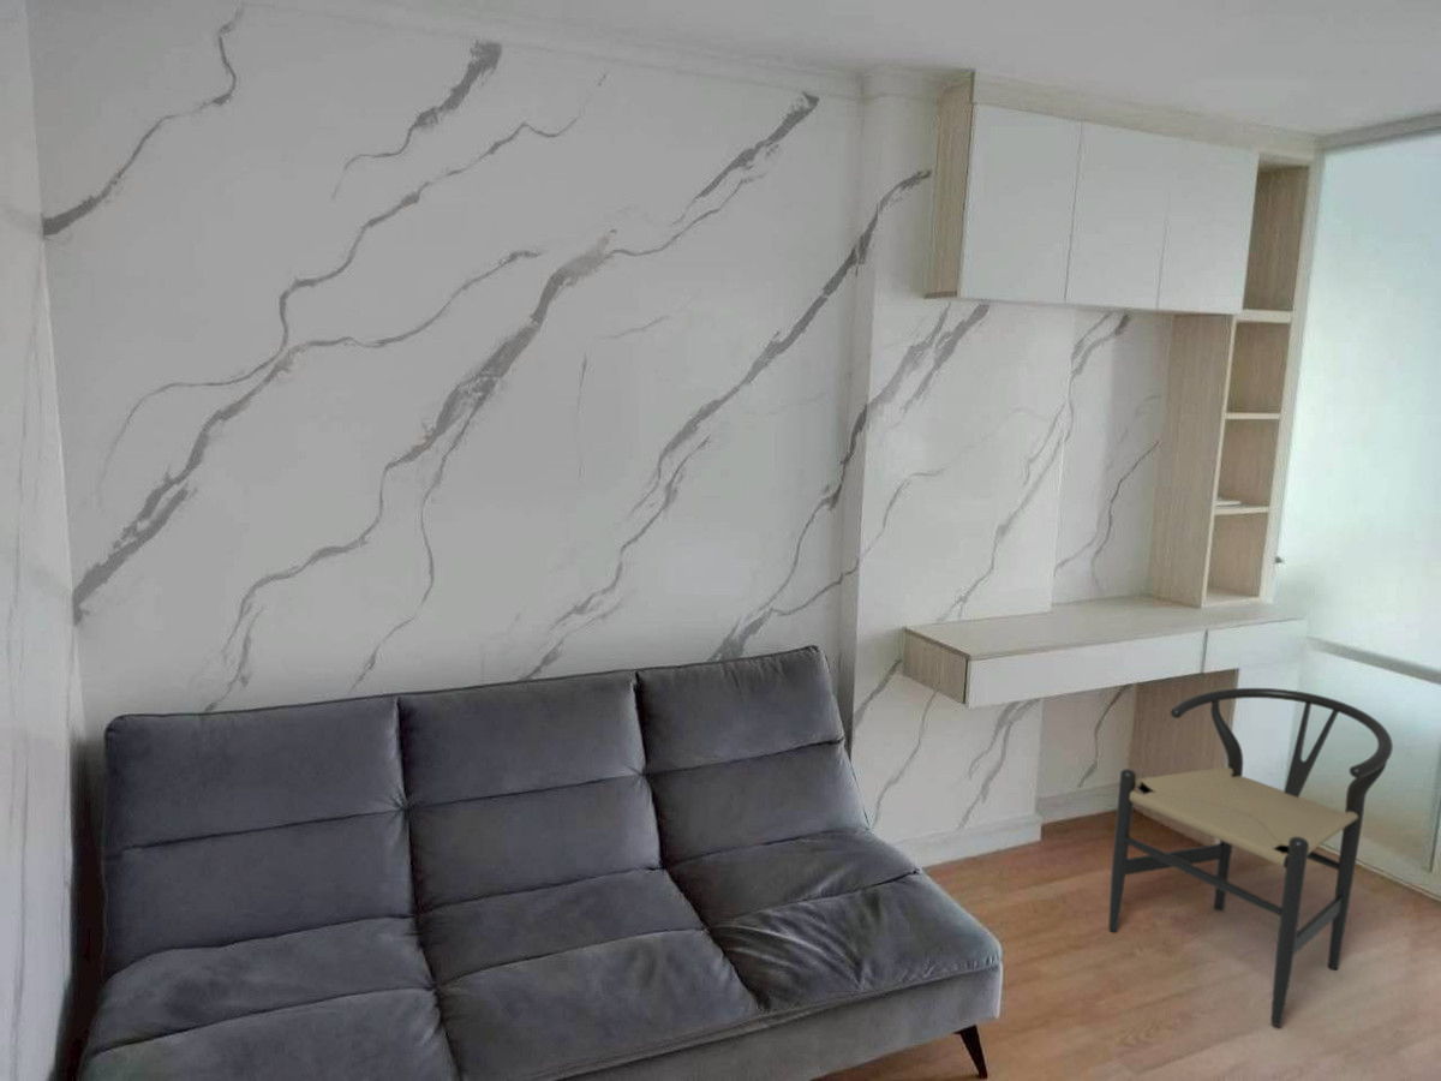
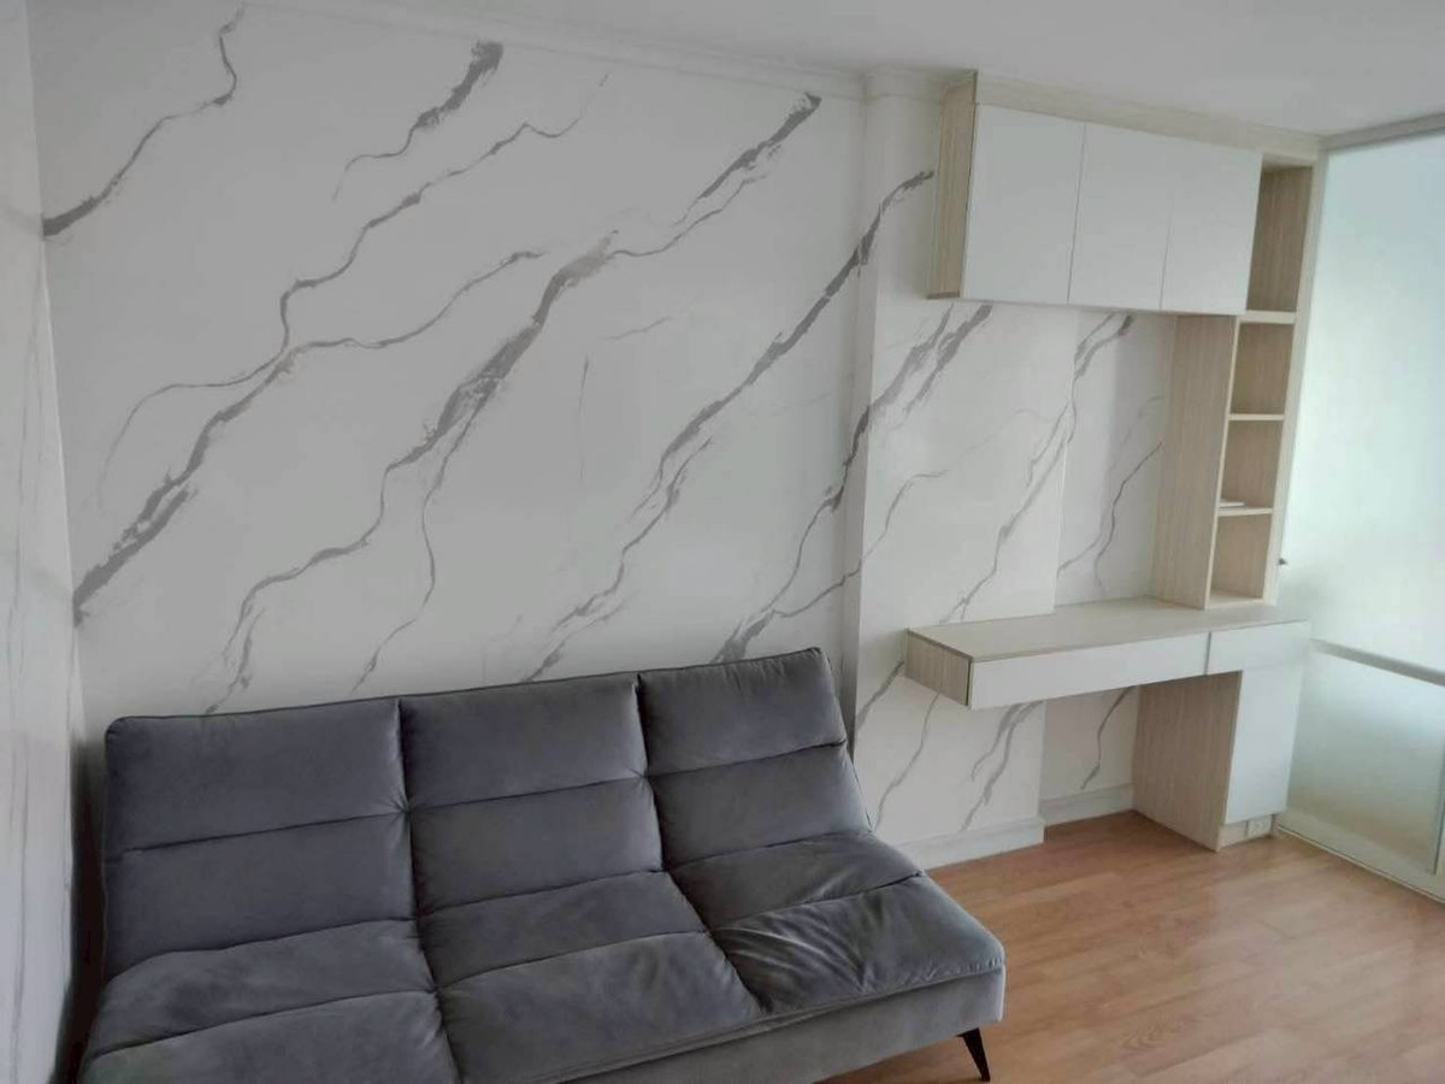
- chair [1107,687,1394,1027]
